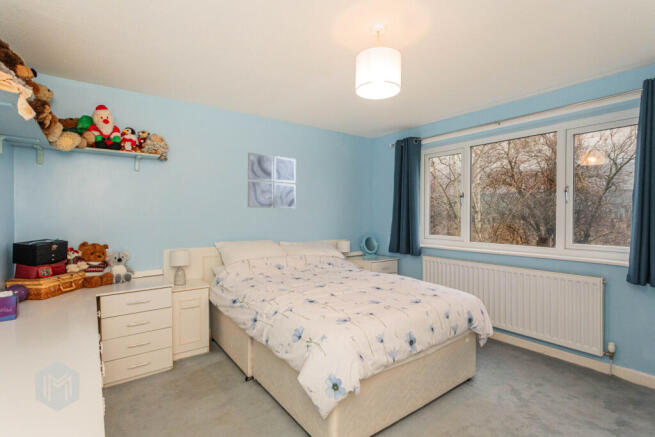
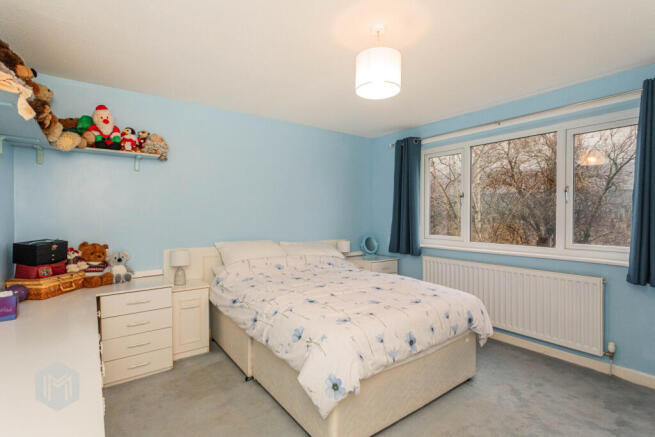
- wall art [247,152,297,209]
